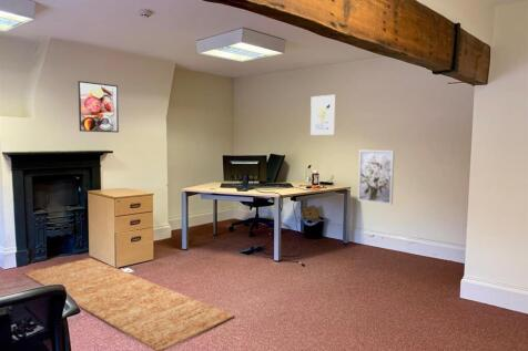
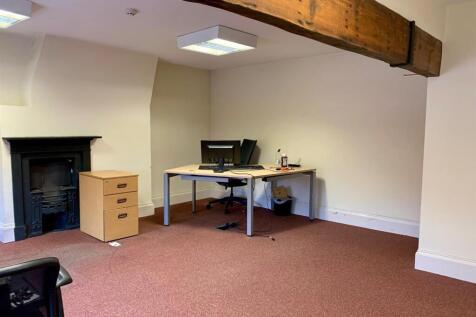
- rug [22,257,236,351]
- wall art [357,148,396,206]
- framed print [77,80,120,134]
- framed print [309,94,336,136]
